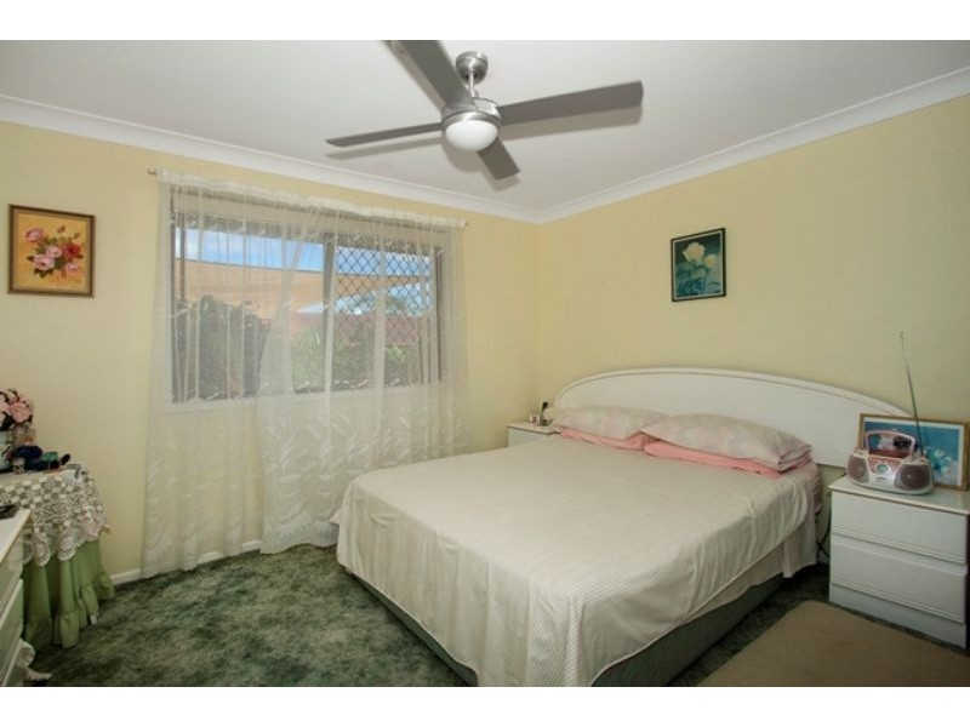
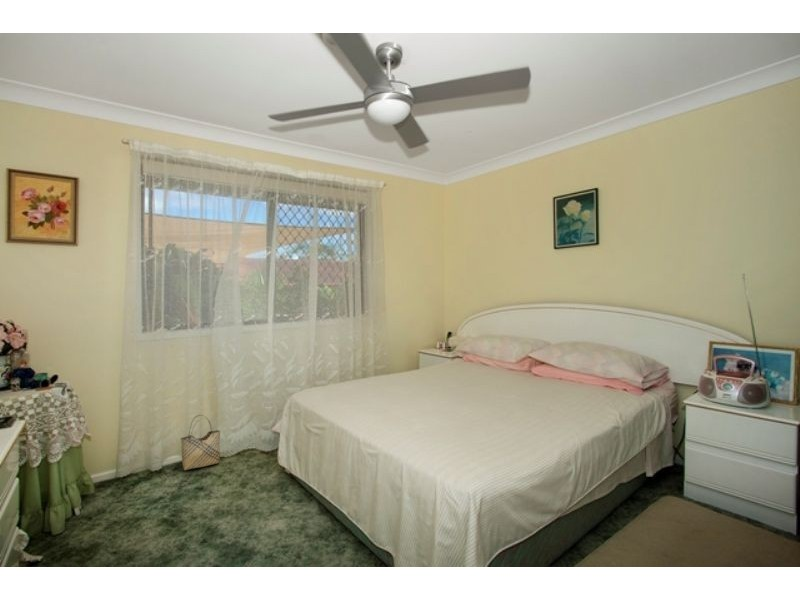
+ woven basket [180,414,221,471]
